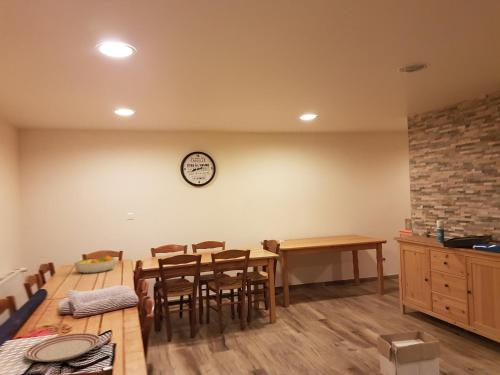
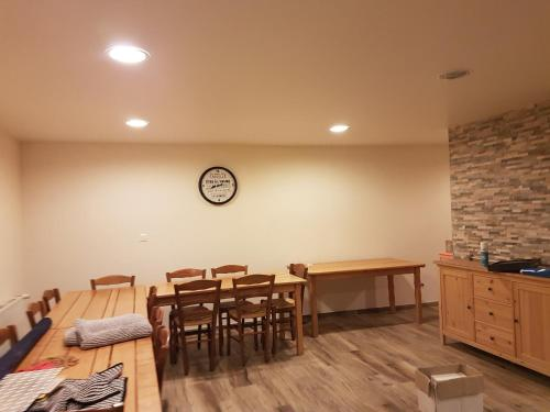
- dinner plate [24,332,102,363]
- fruit bowl [73,254,116,274]
